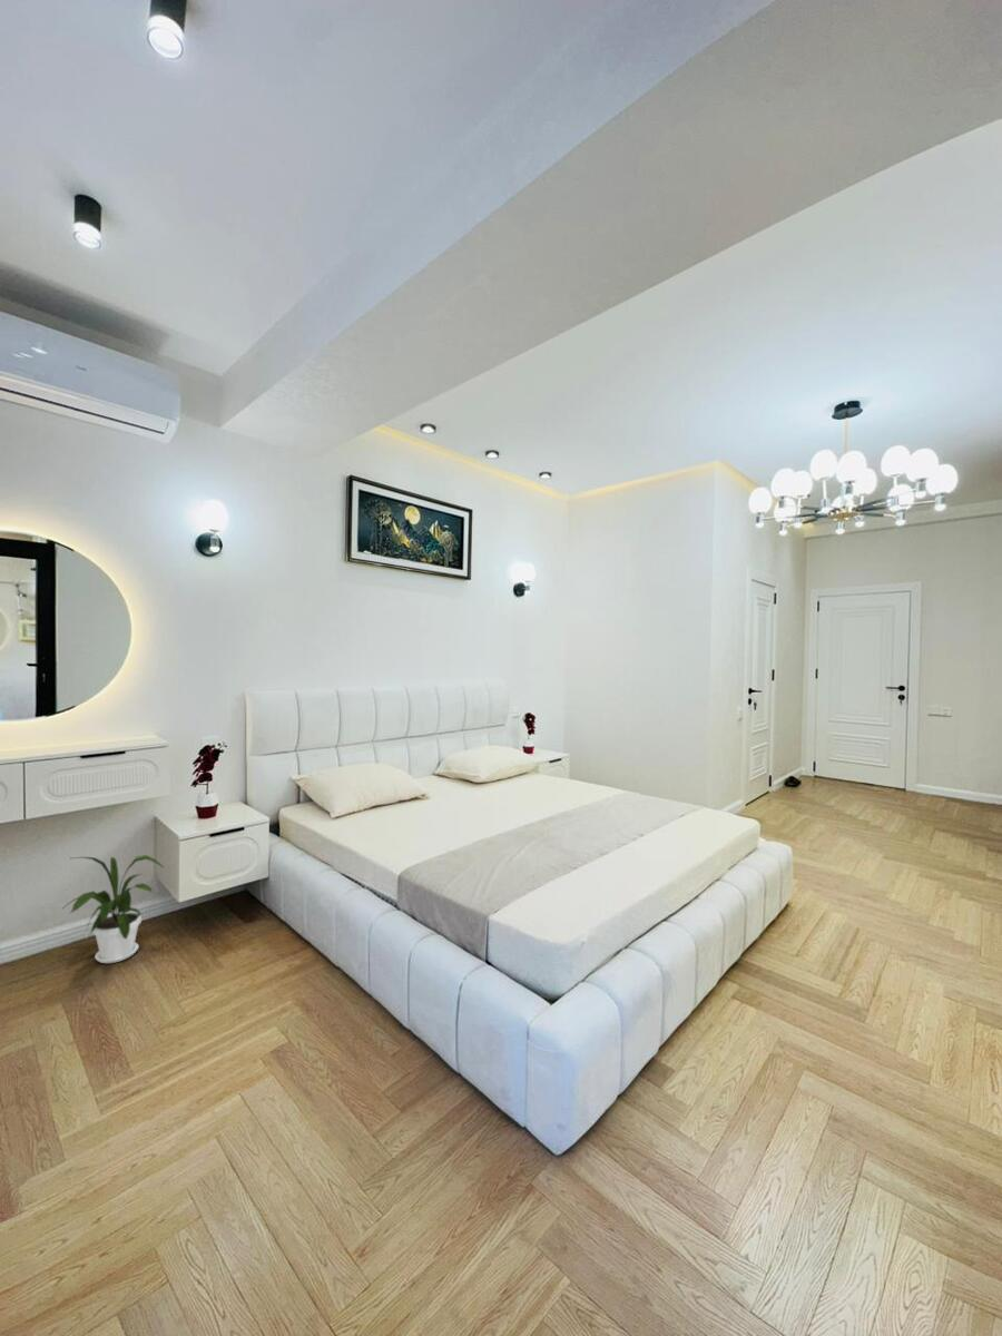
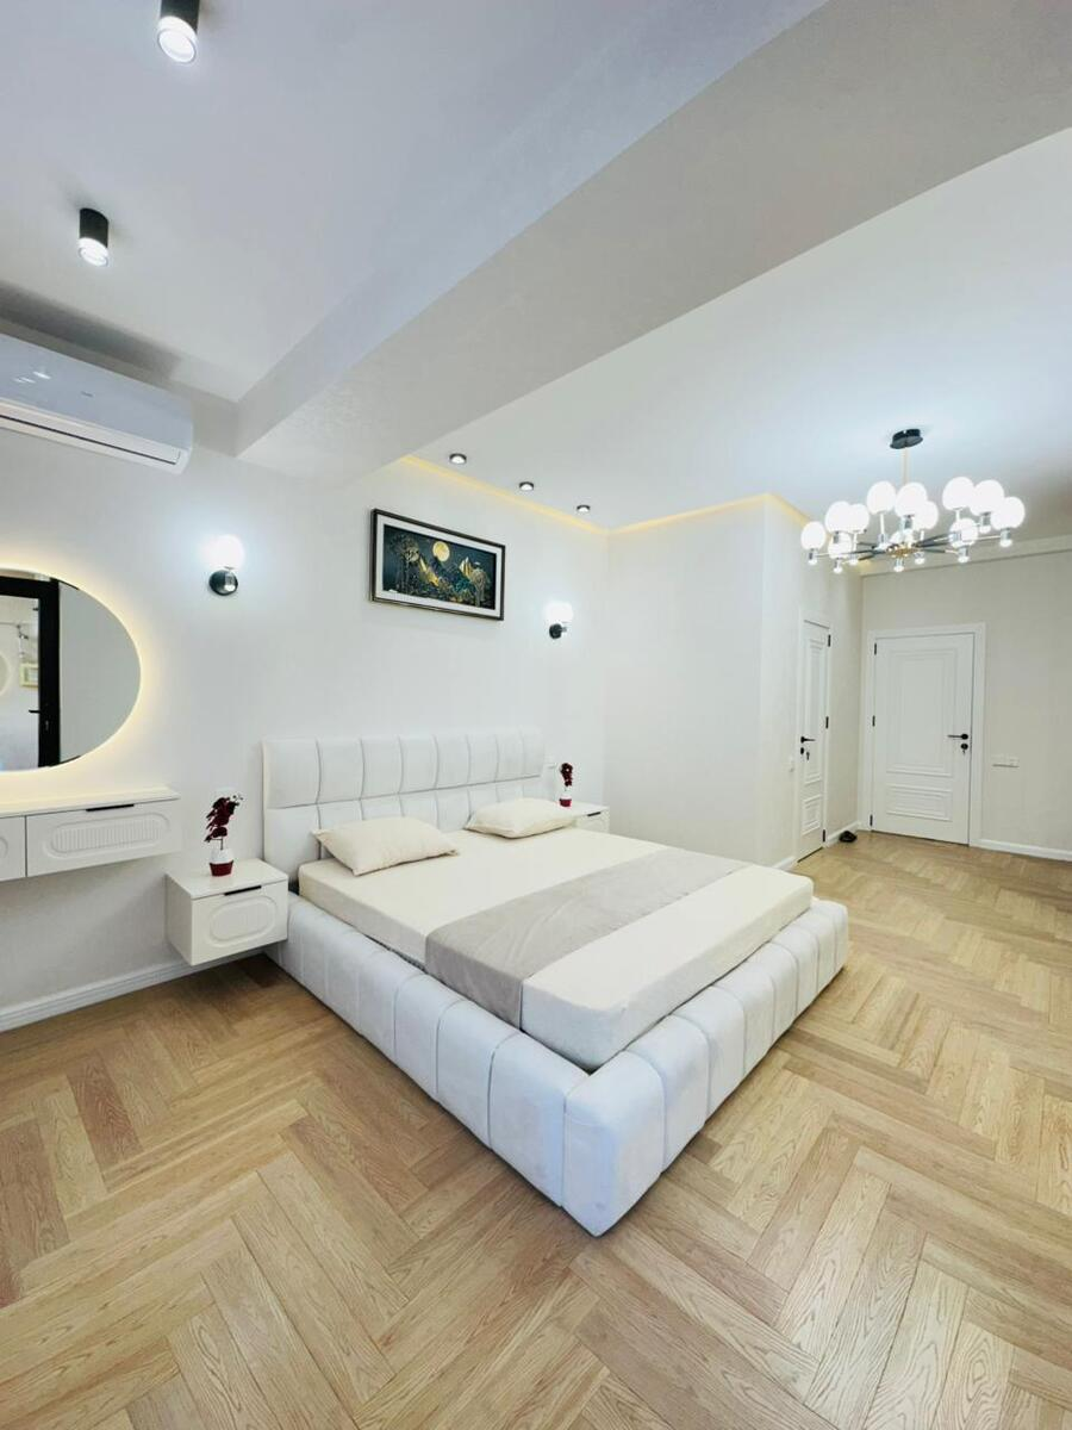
- house plant [63,854,166,964]
